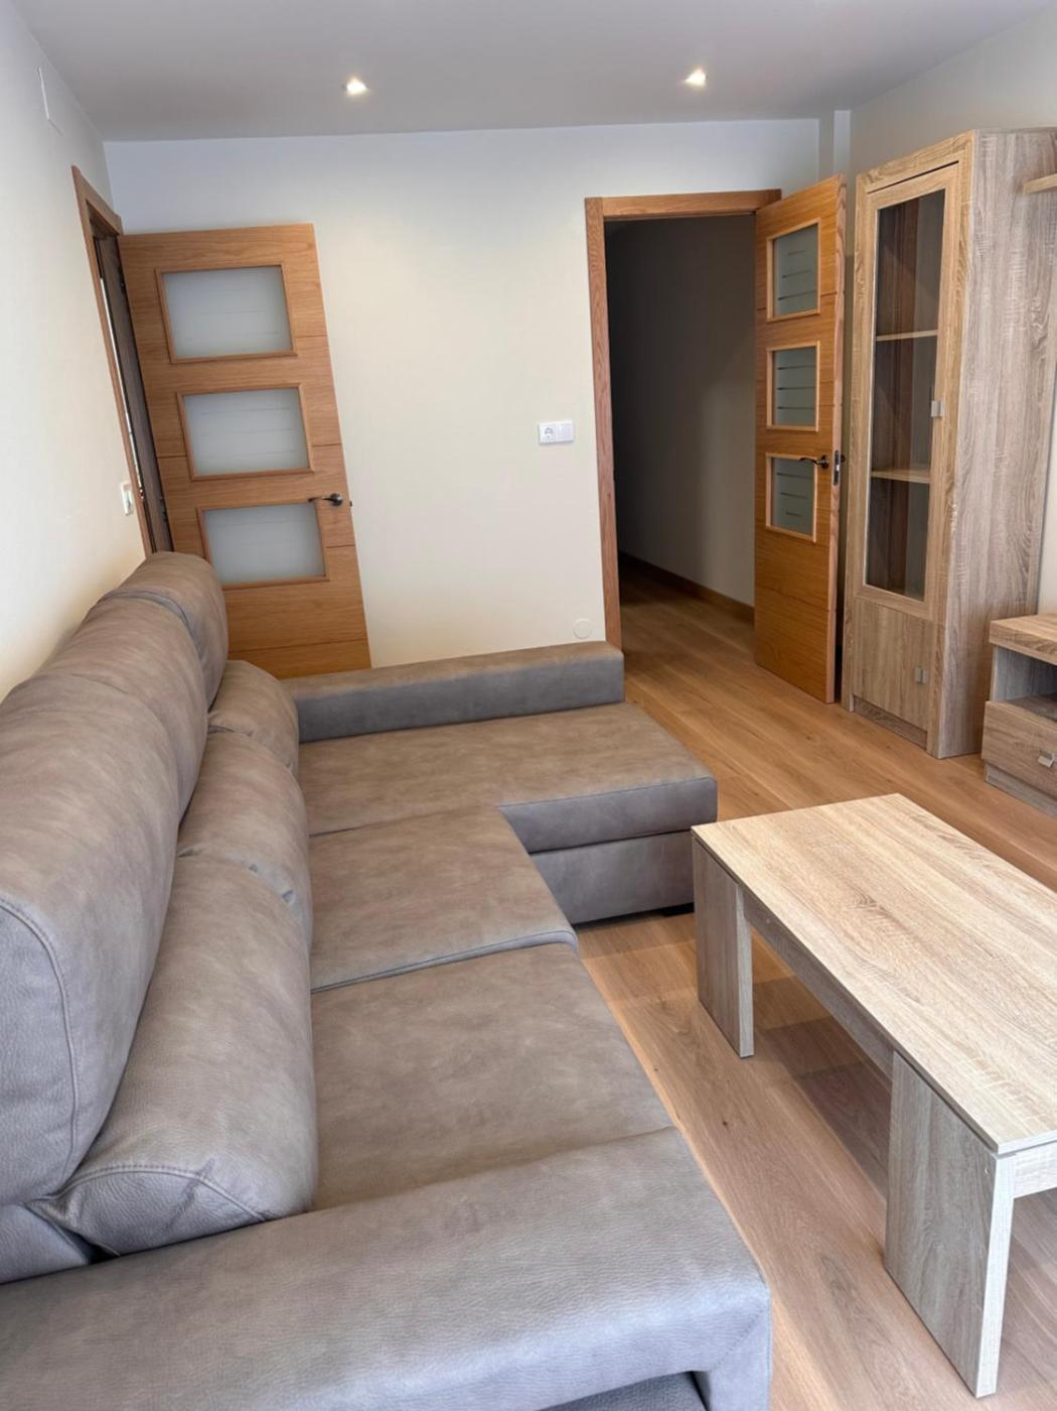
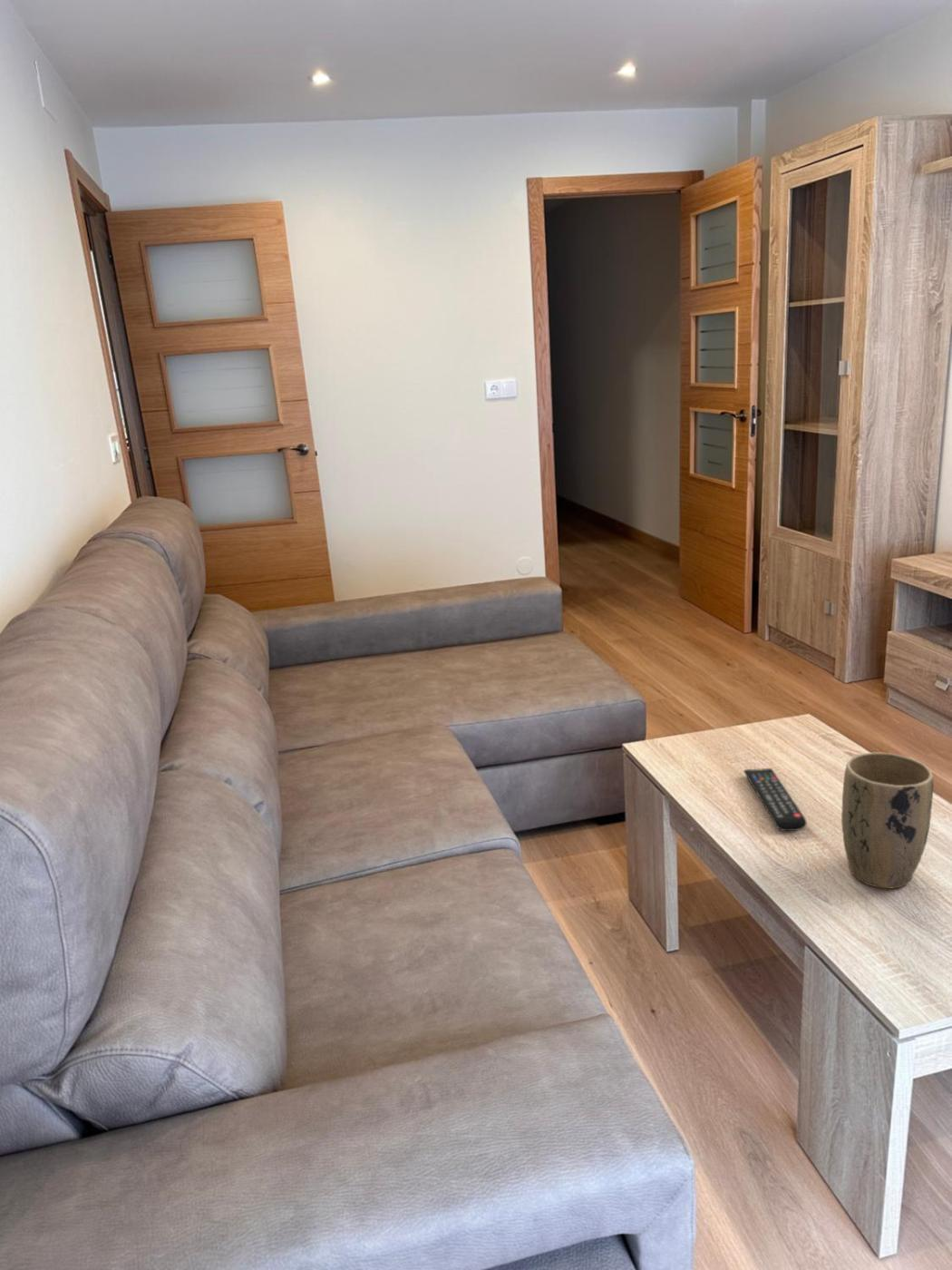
+ plant pot [840,752,935,889]
+ remote control [743,767,808,832]
